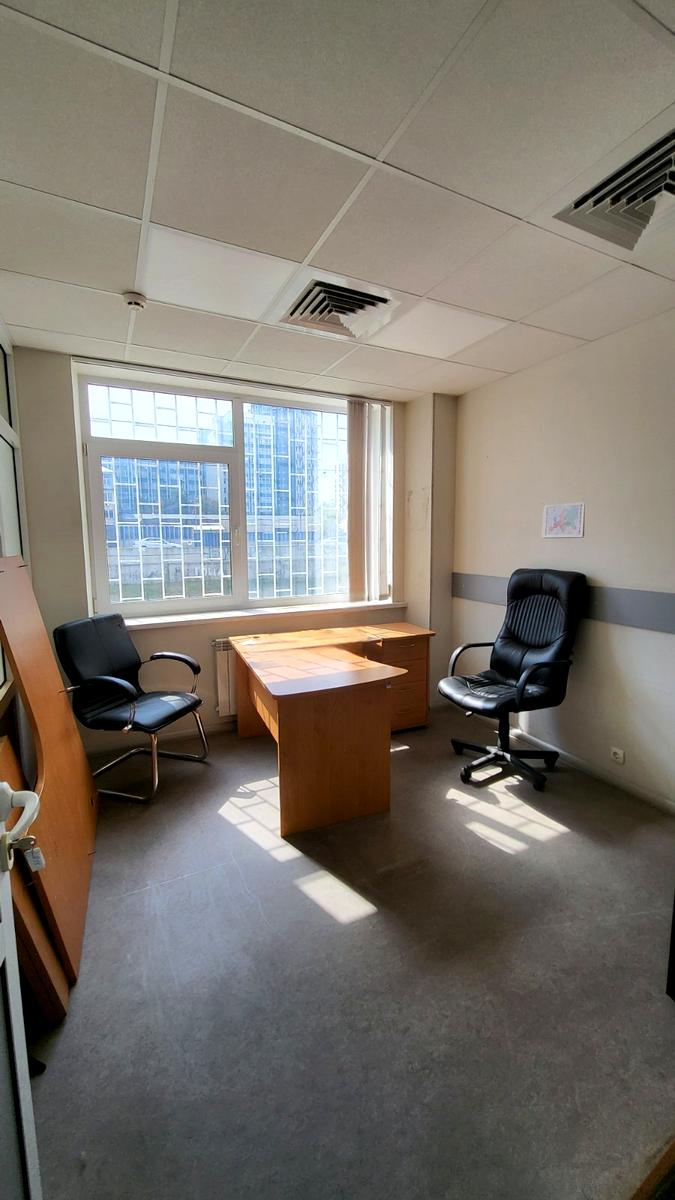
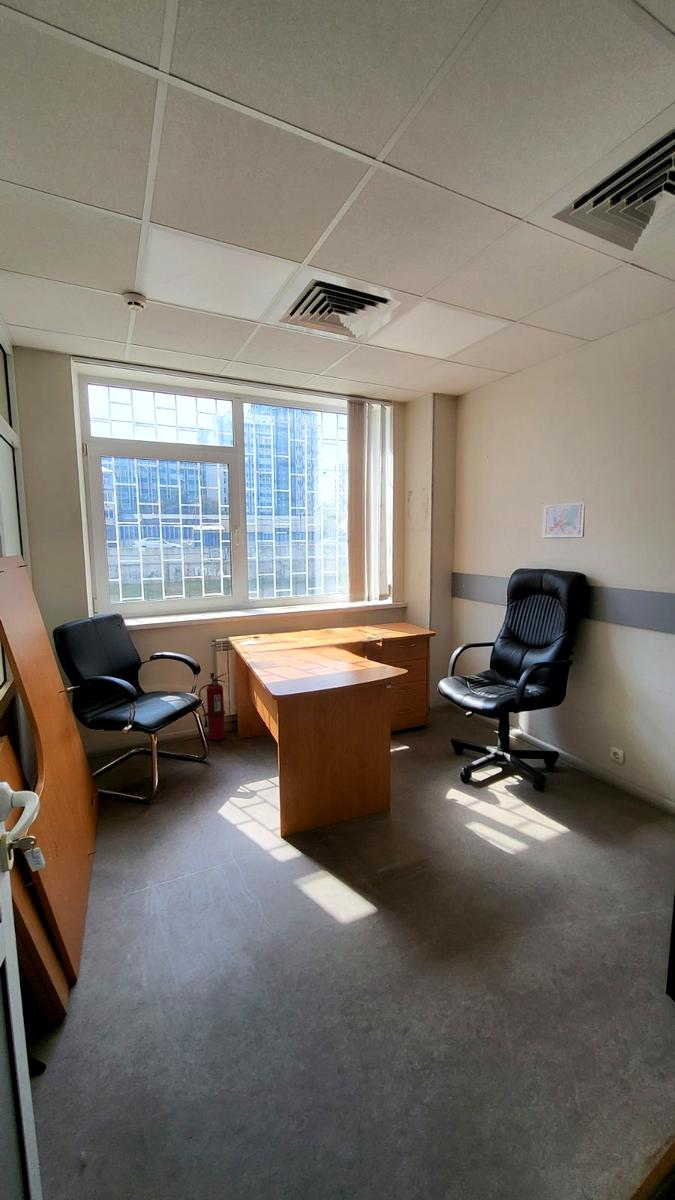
+ fire extinguisher [198,672,227,741]
